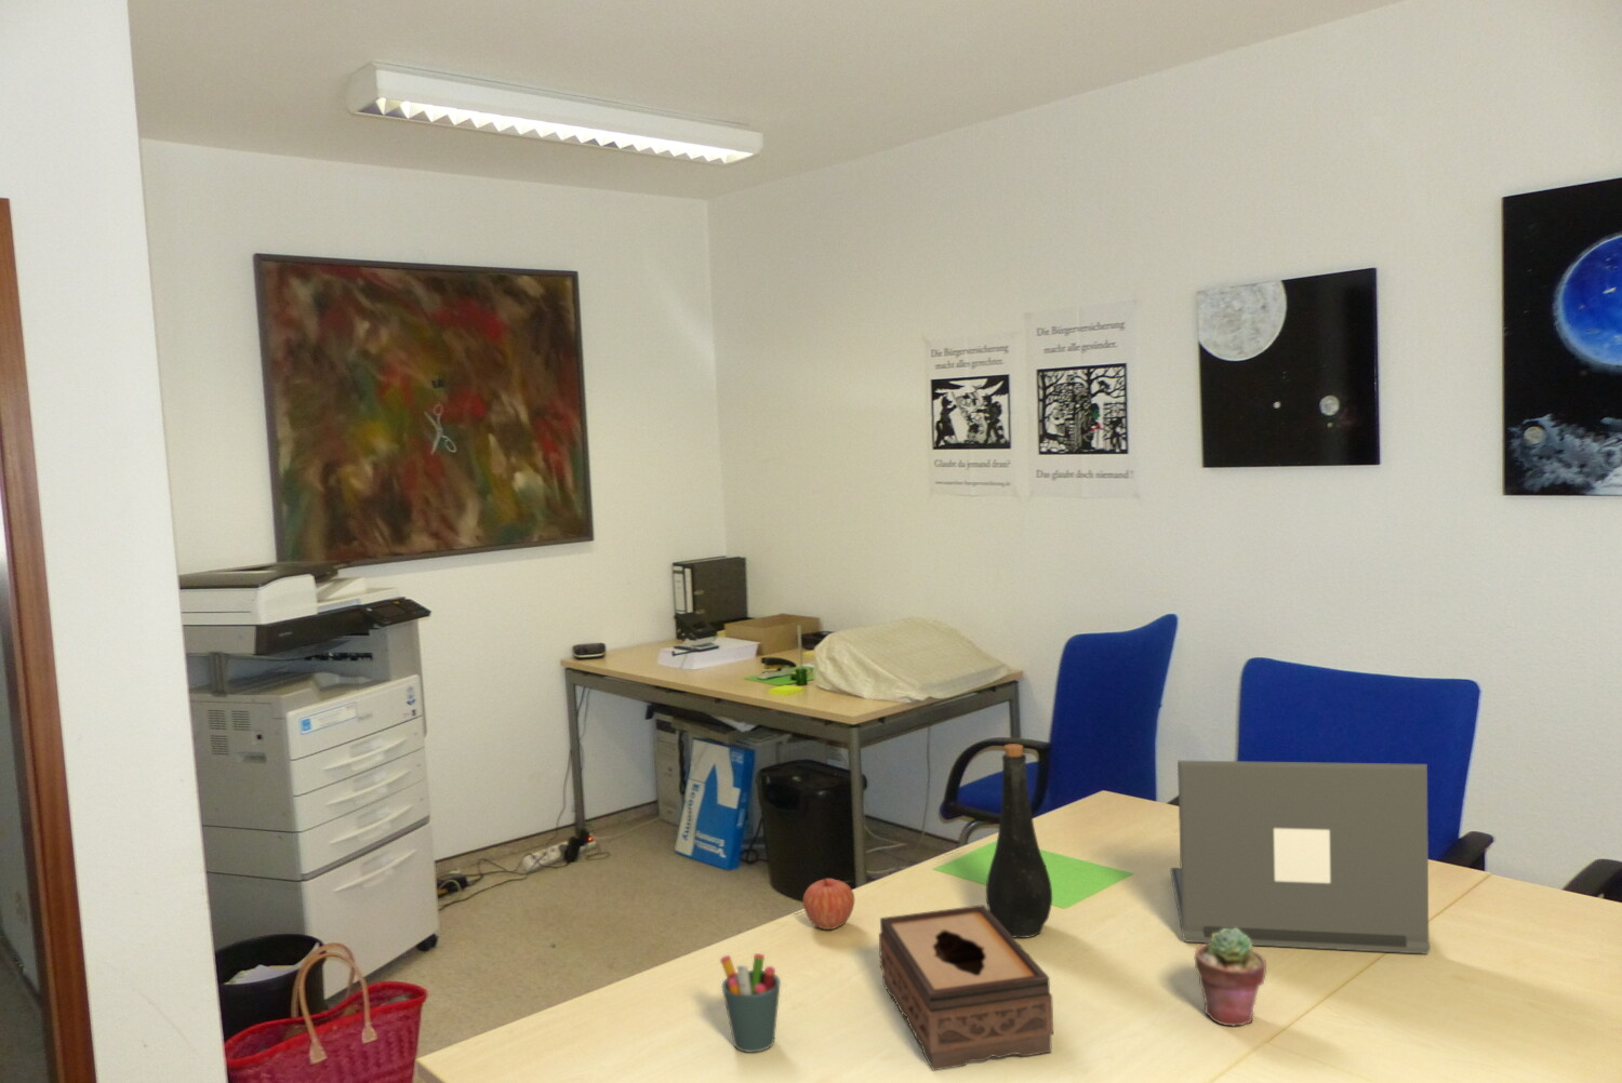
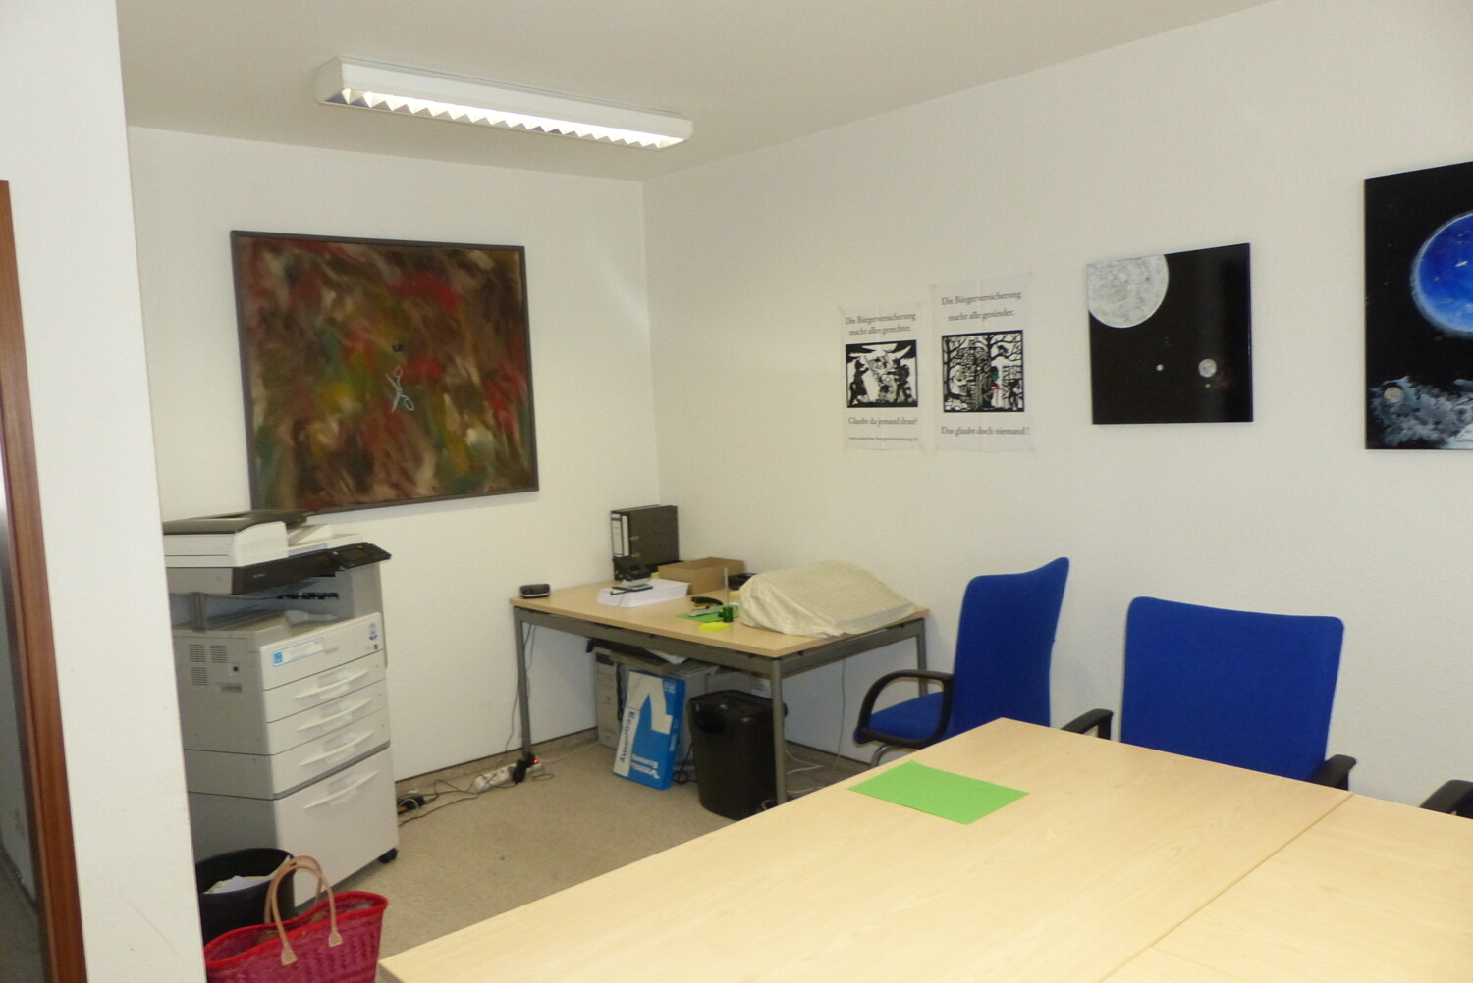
- potted succulent [1193,927,1268,1027]
- pen holder [719,952,782,1054]
- apple [803,878,856,931]
- laptop [1169,760,1432,955]
- tissue box [877,904,1054,1071]
- bottle [985,742,1053,939]
